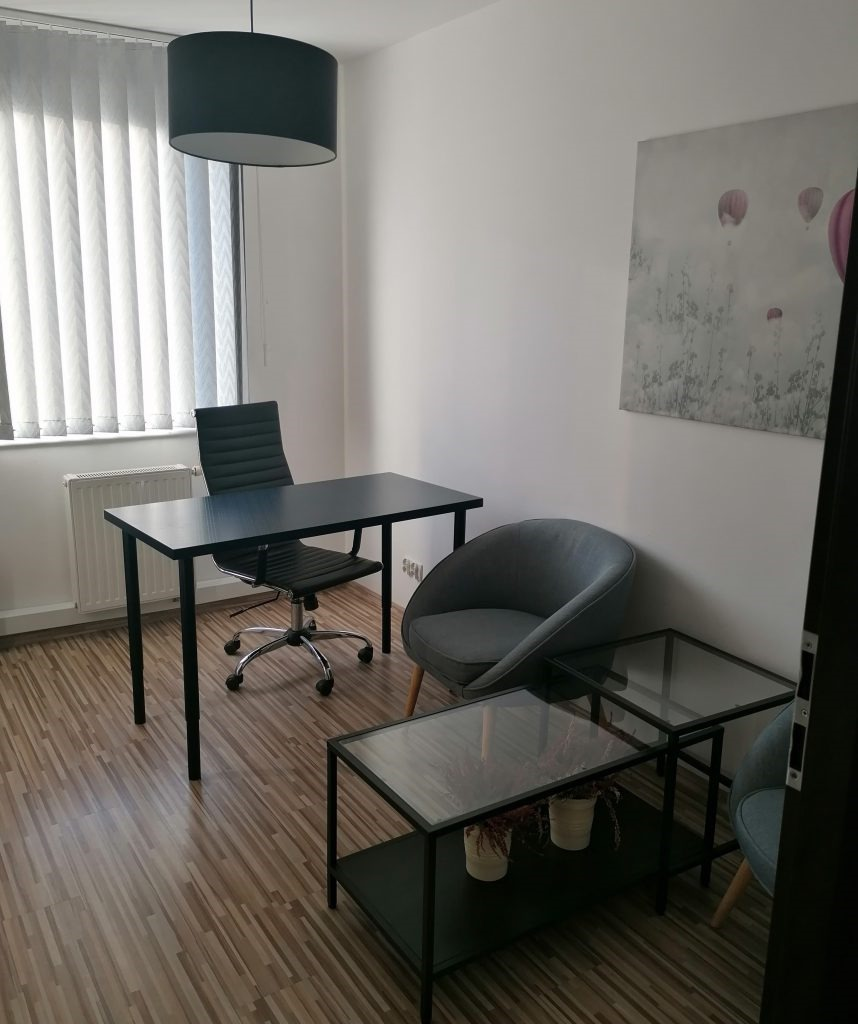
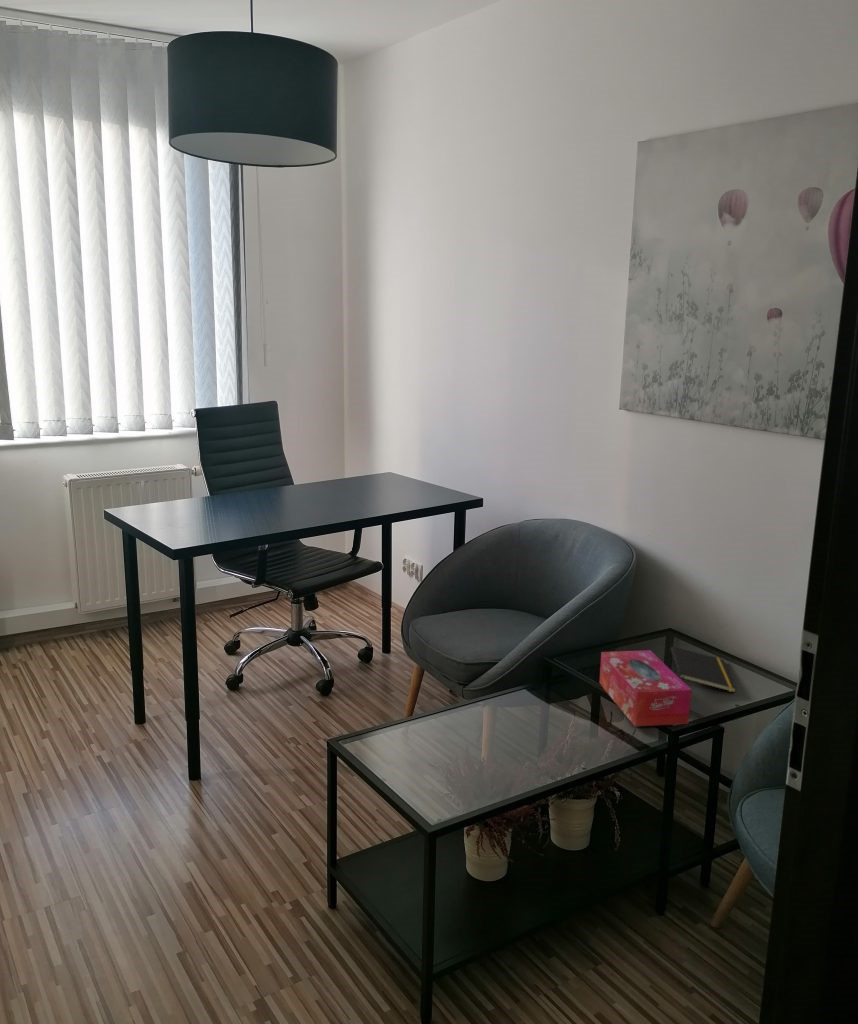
+ tissue box [598,649,692,727]
+ notepad [670,645,738,694]
